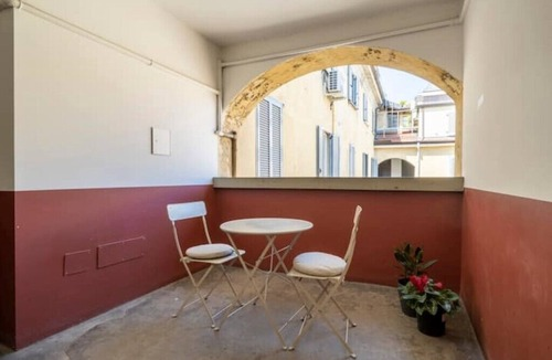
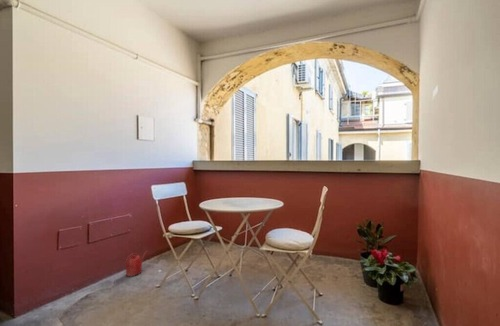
+ watering can [125,249,150,277]
